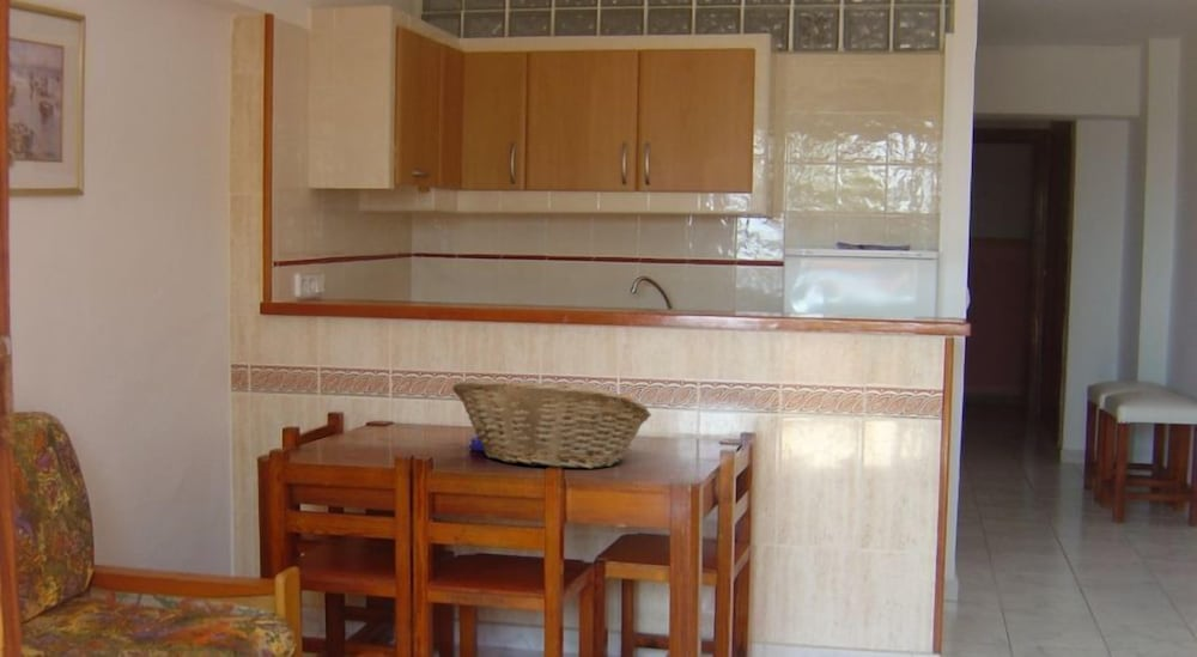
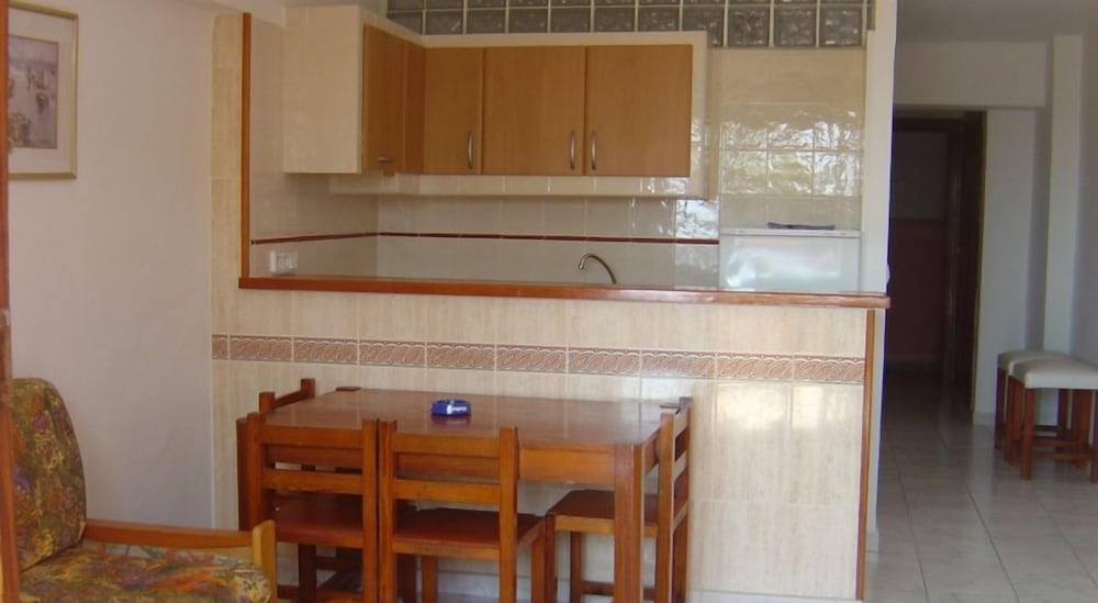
- fruit basket [451,378,652,469]
